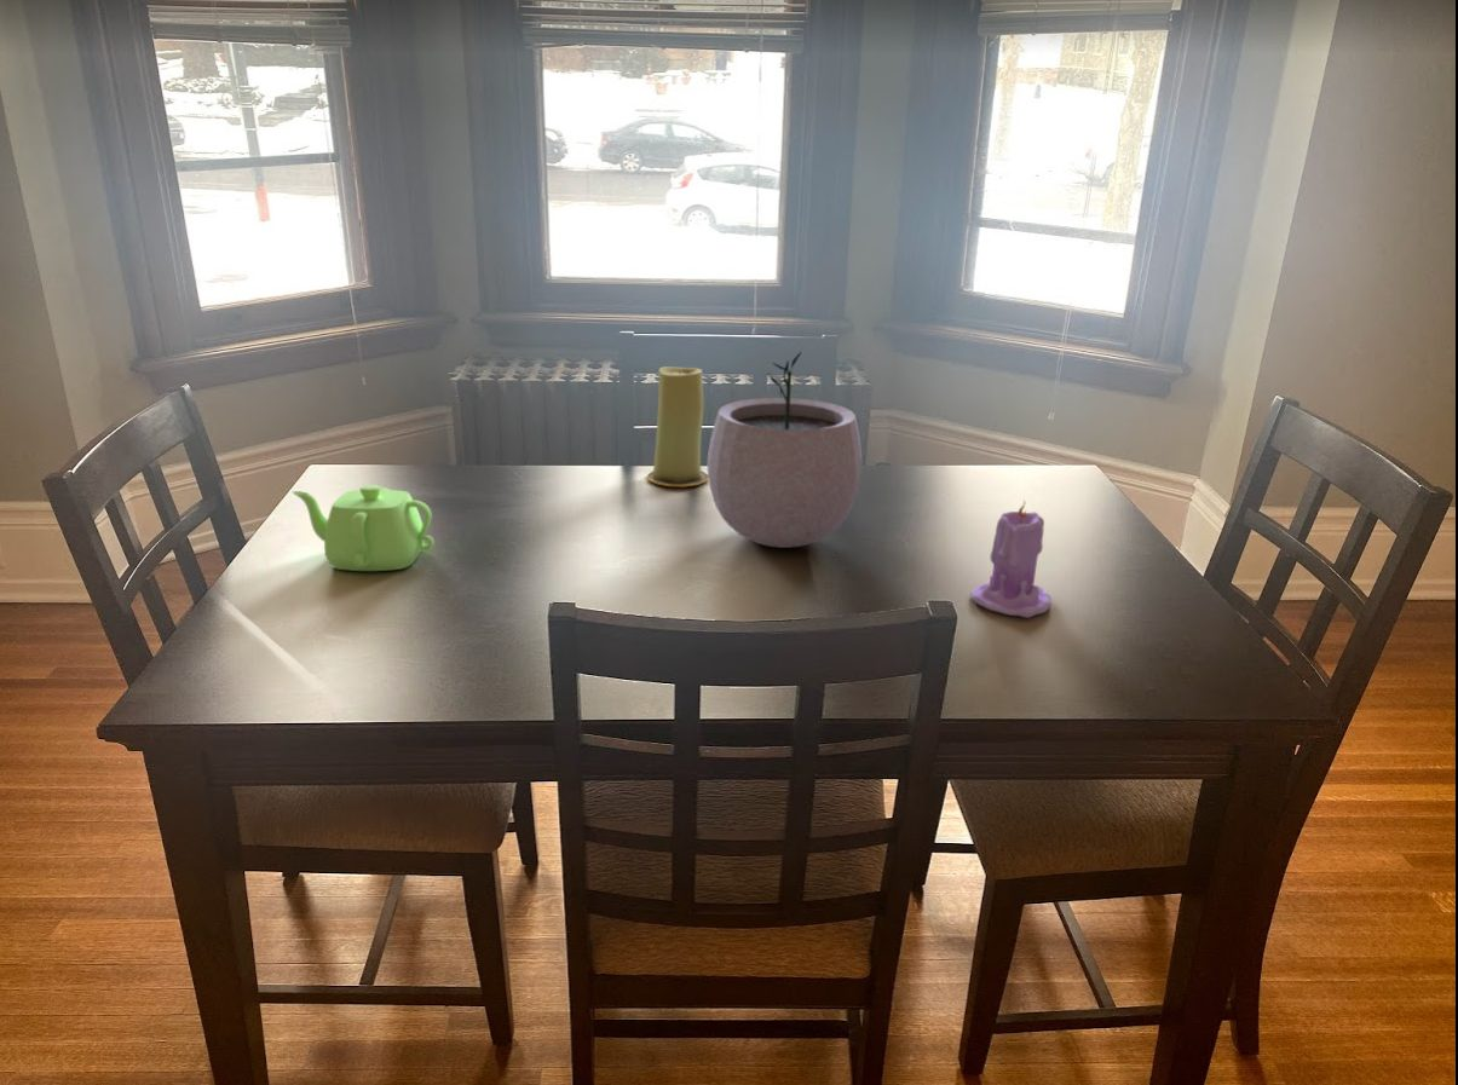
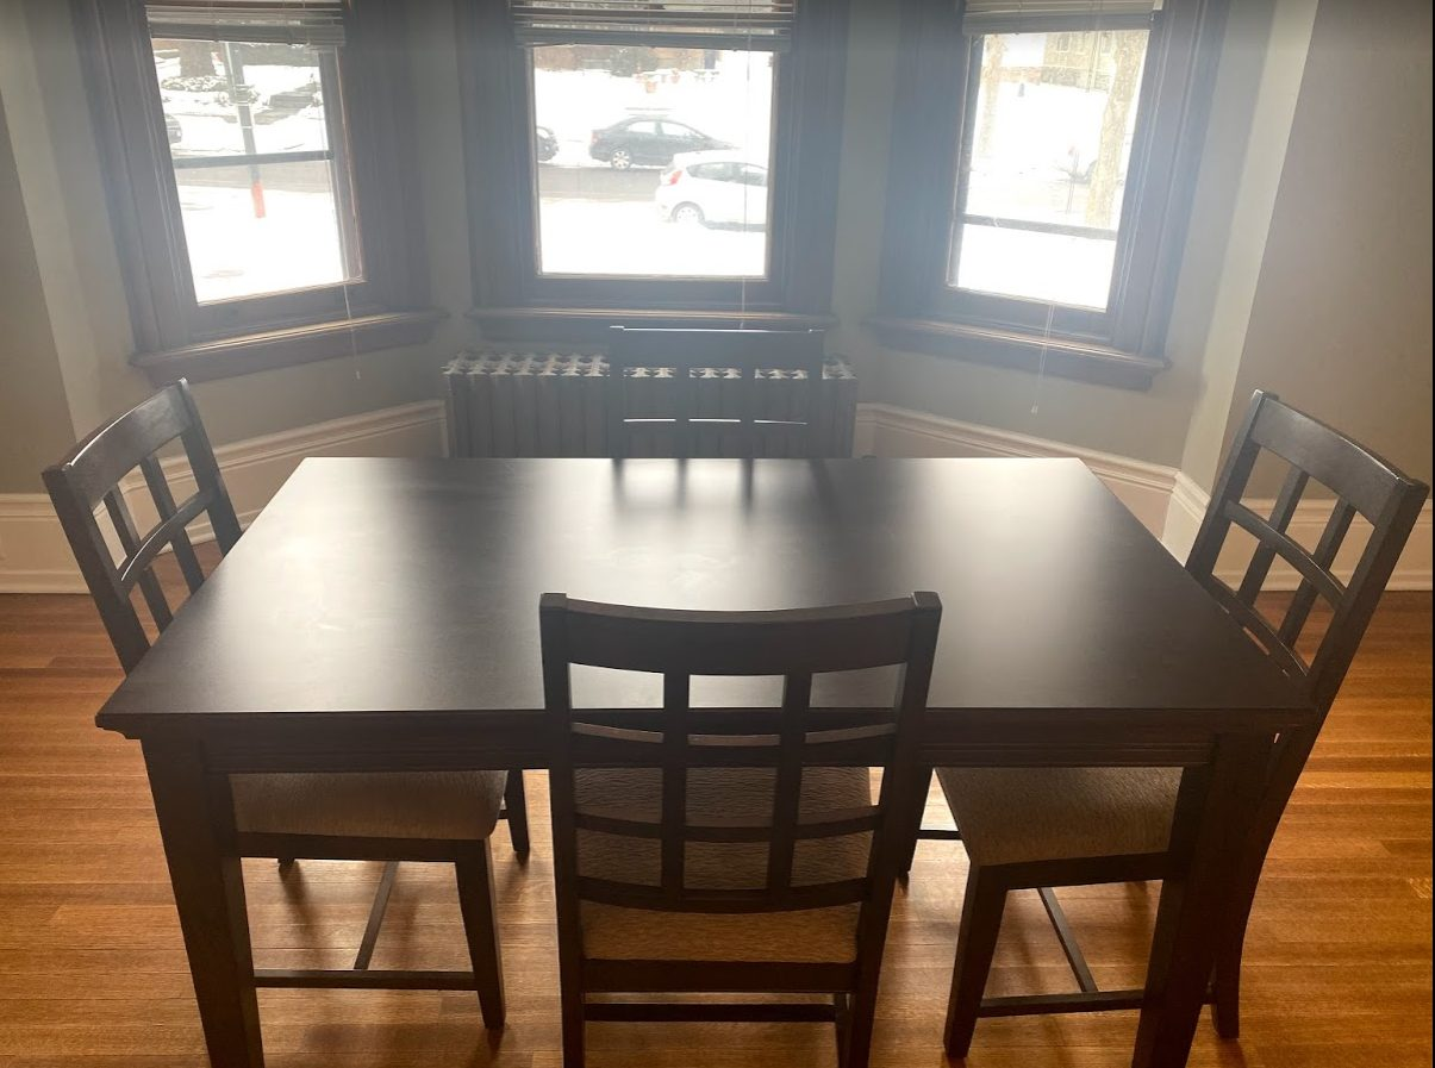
- candle [969,500,1051,619]
- plant pot [705,351,863,549]
- candle [646,365,709,487]
- teapot [290,484,436,572]
